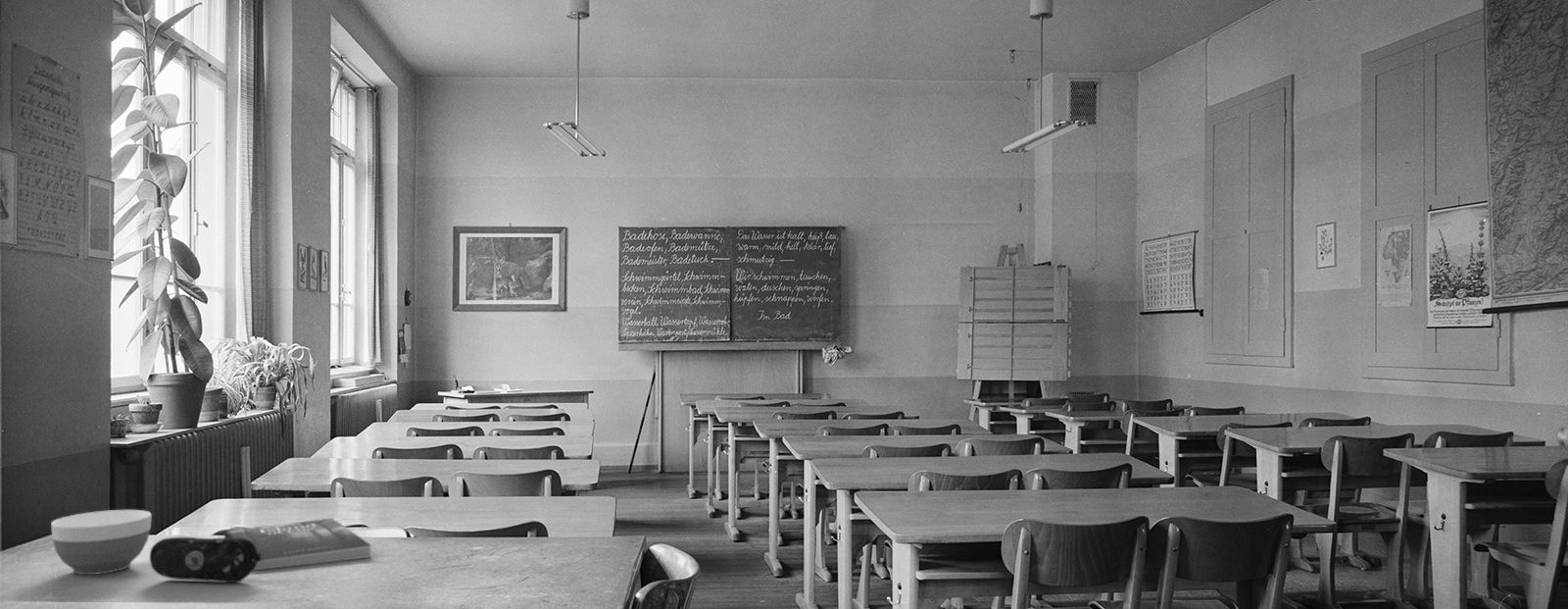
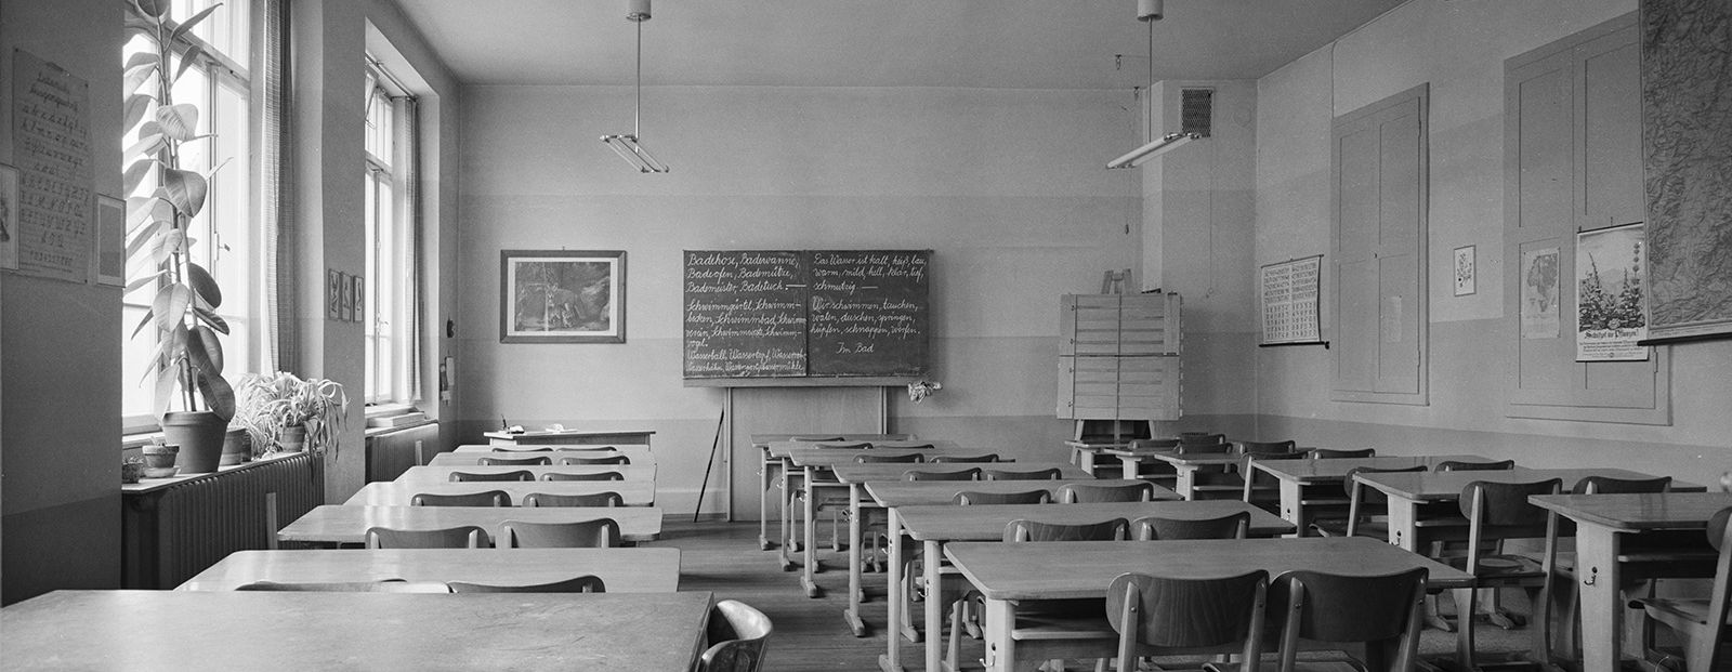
- pencil case [149,536,262,584]
- bowl [50,509,153,576]
- book [223,518,371,572]
